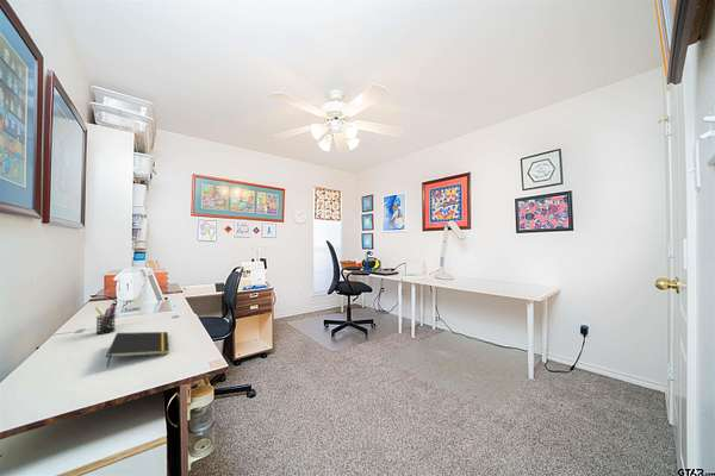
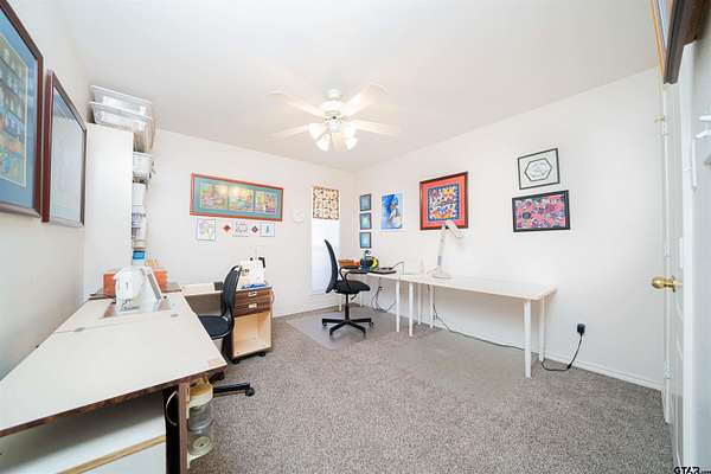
- pen holder [94,302,117,336]
- notepad [105,331,170,369]
